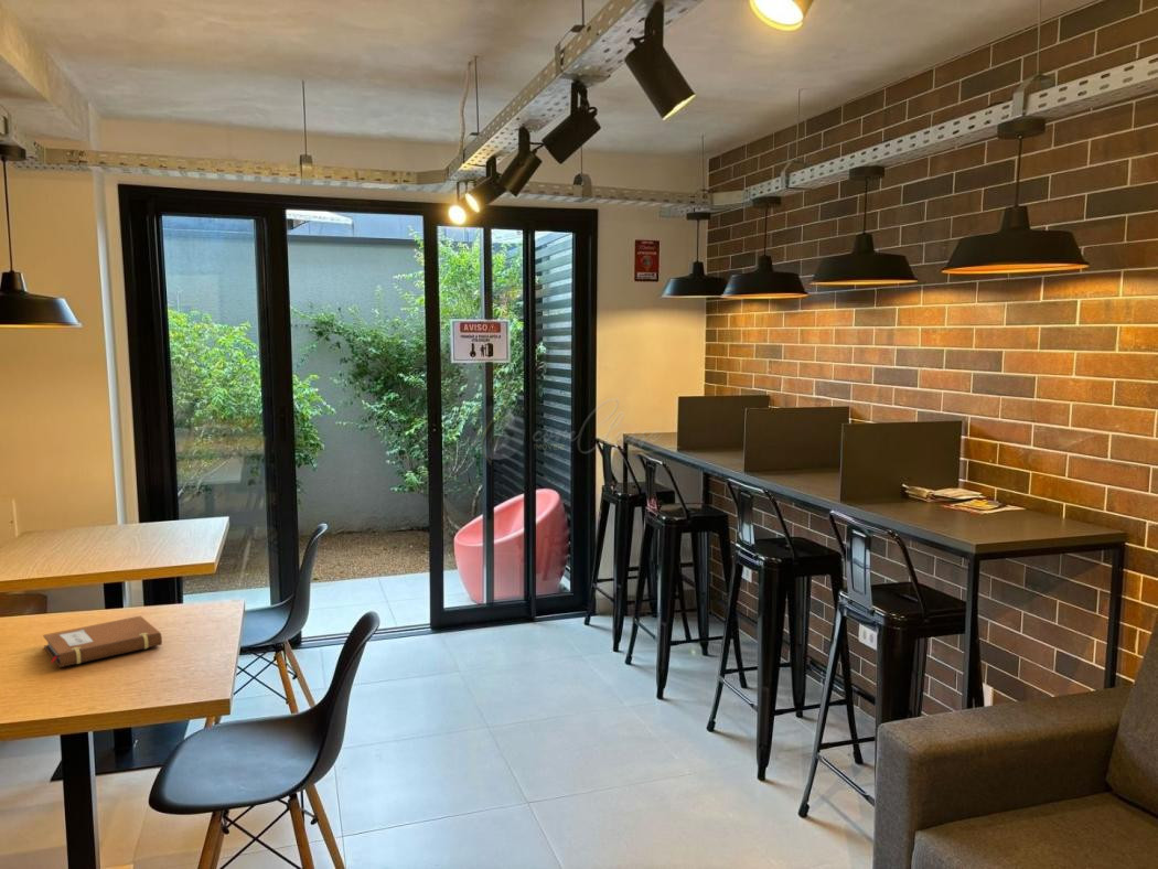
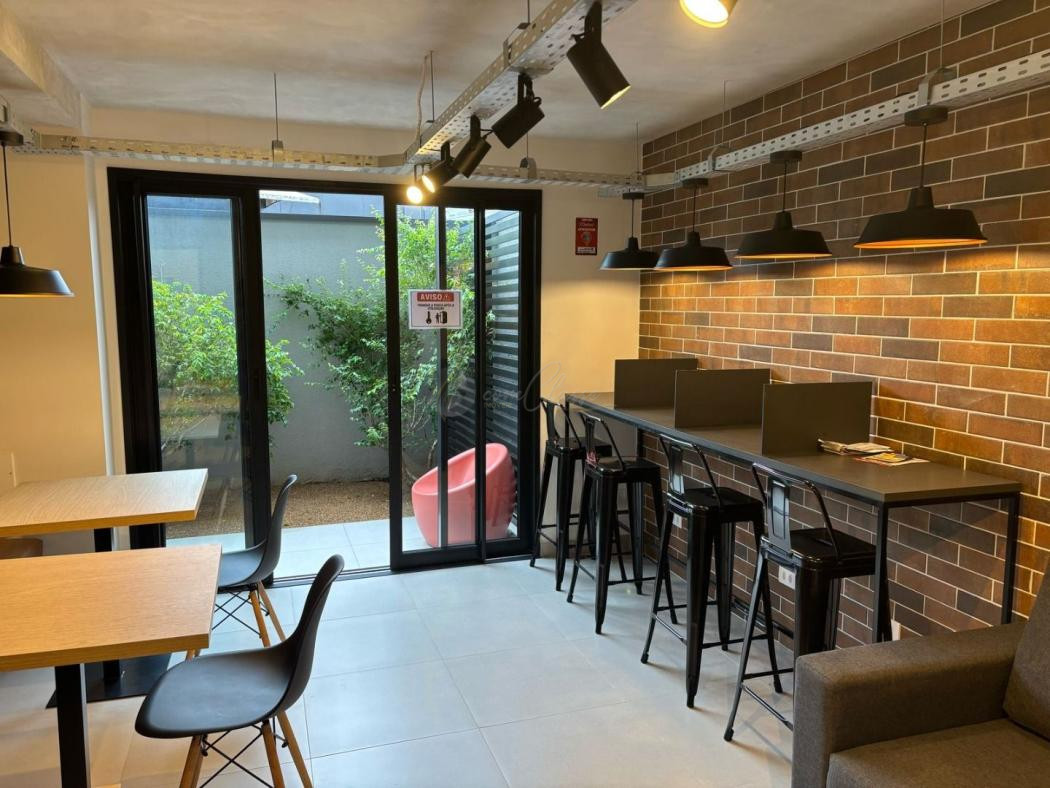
- notebook [42,614,163,668]
